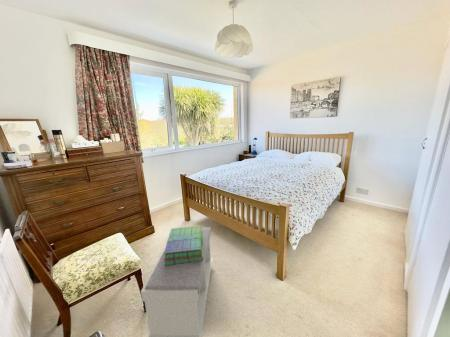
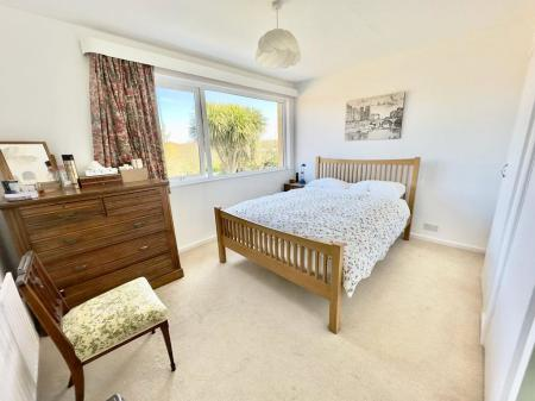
- bench [140,226,213,337]
- stack of books [163,225,204,266]
